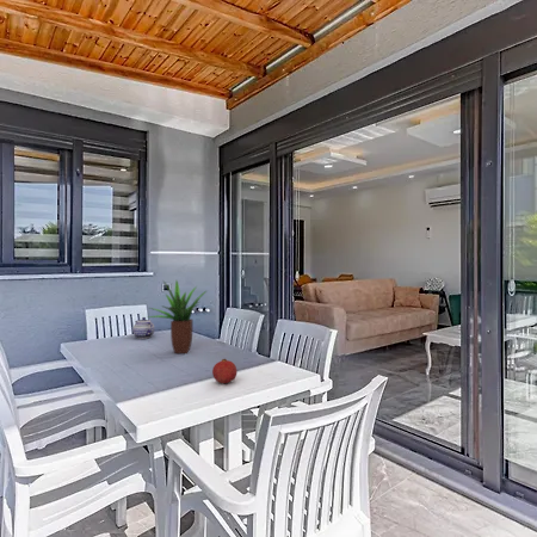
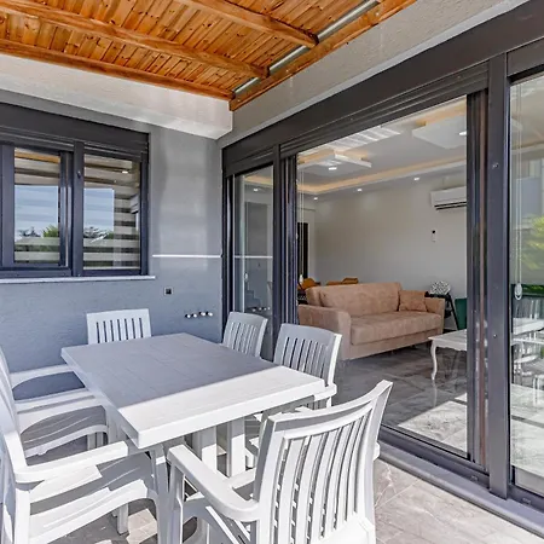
- potted plant [148,279,208,354]
- teapot [131,316,155,340]
- fruit [211,358,239,384]
